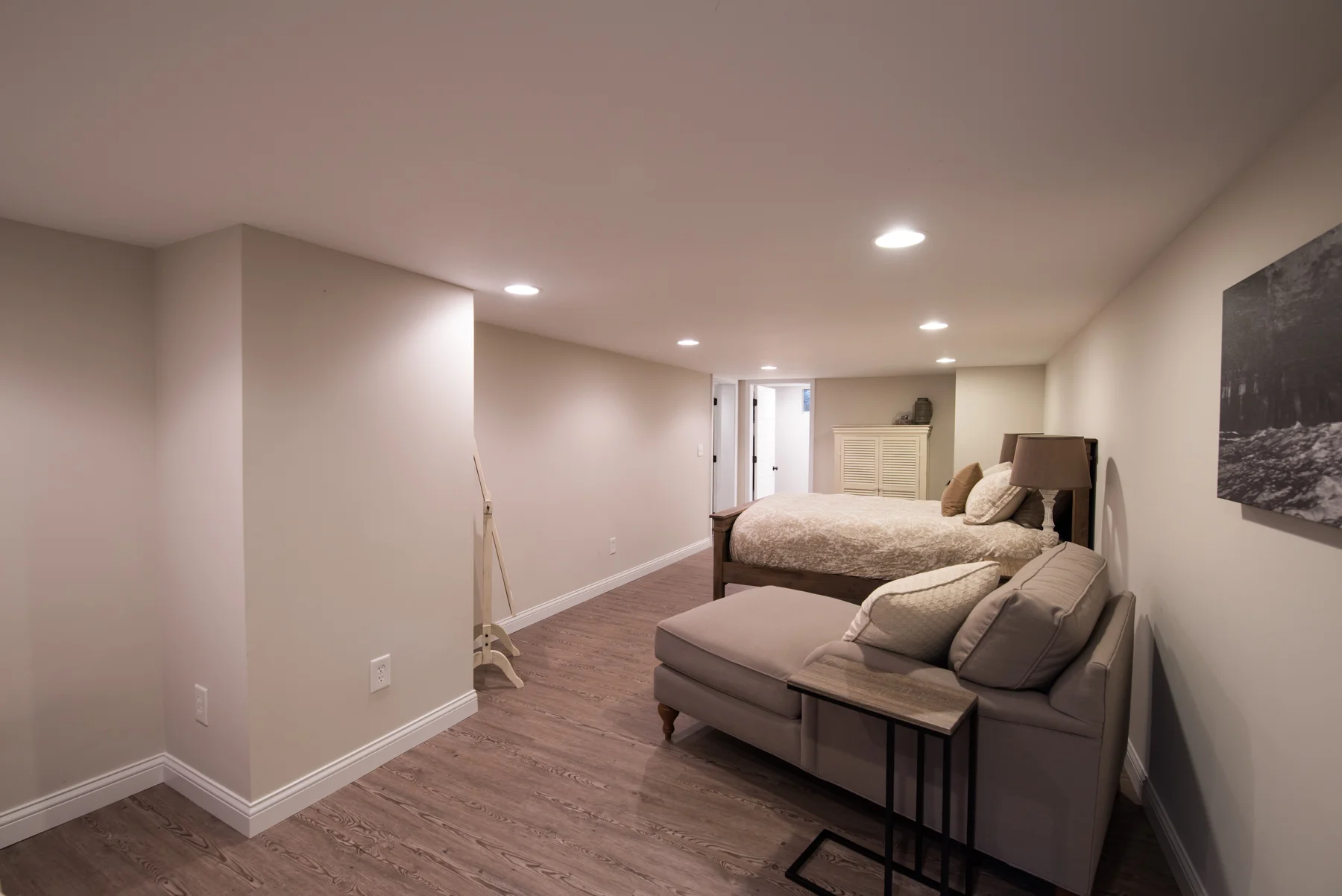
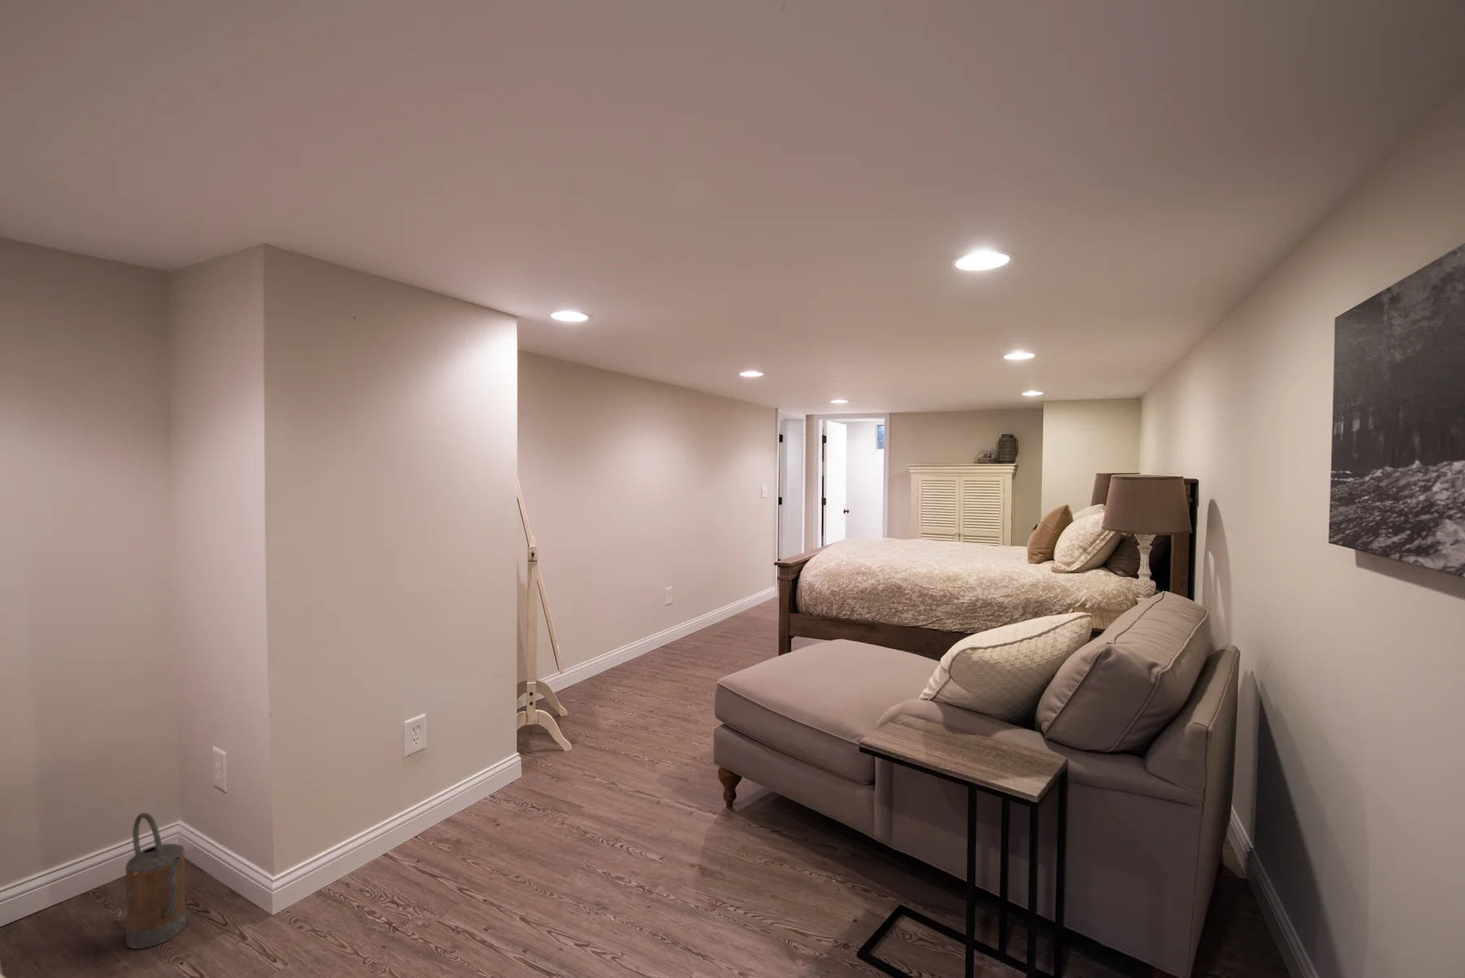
+ watering can [123,812,187,950]
